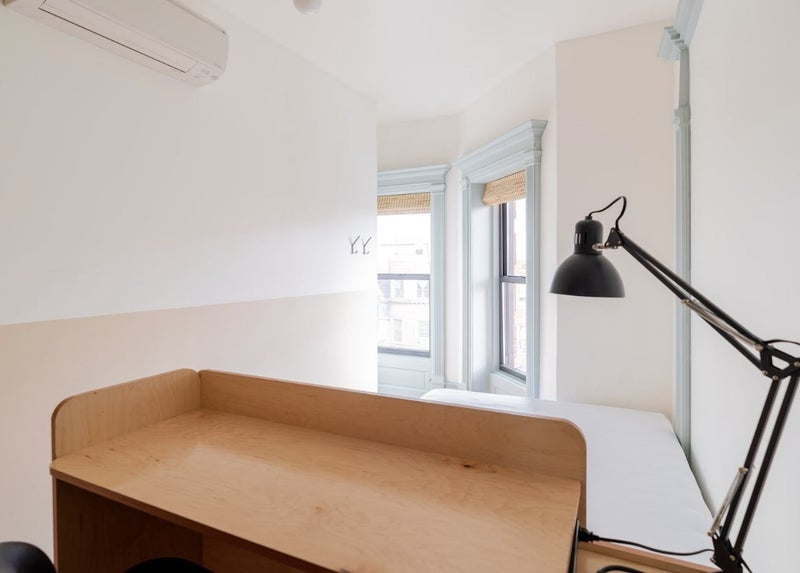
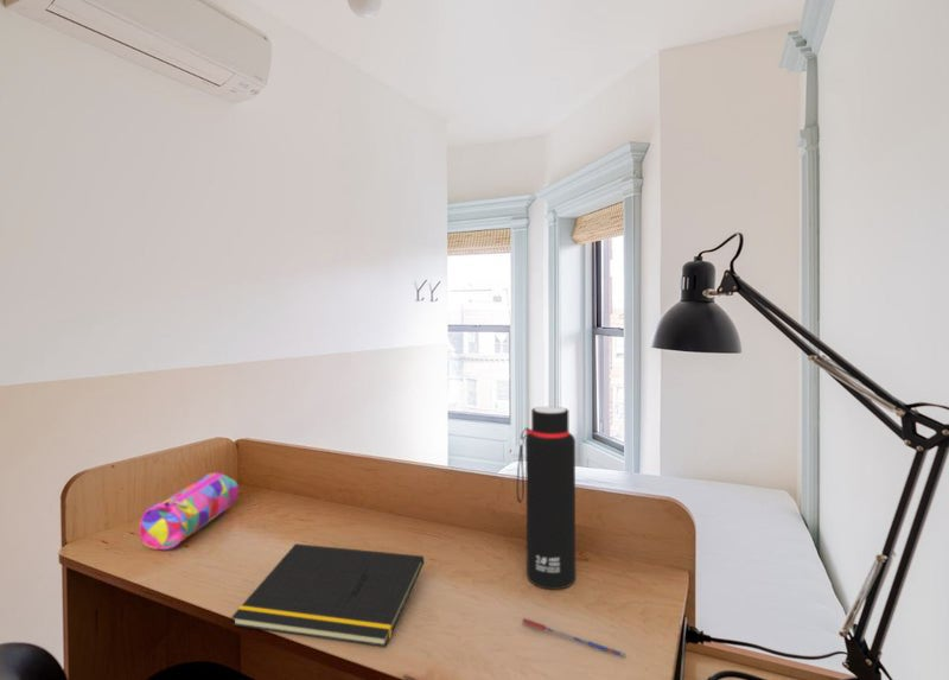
+ pen [521,617,628,660]
+ water bottle [516,406,577,590]
+ pencil case [138,471,240,551]
+ notepad [230,542,425,648]
